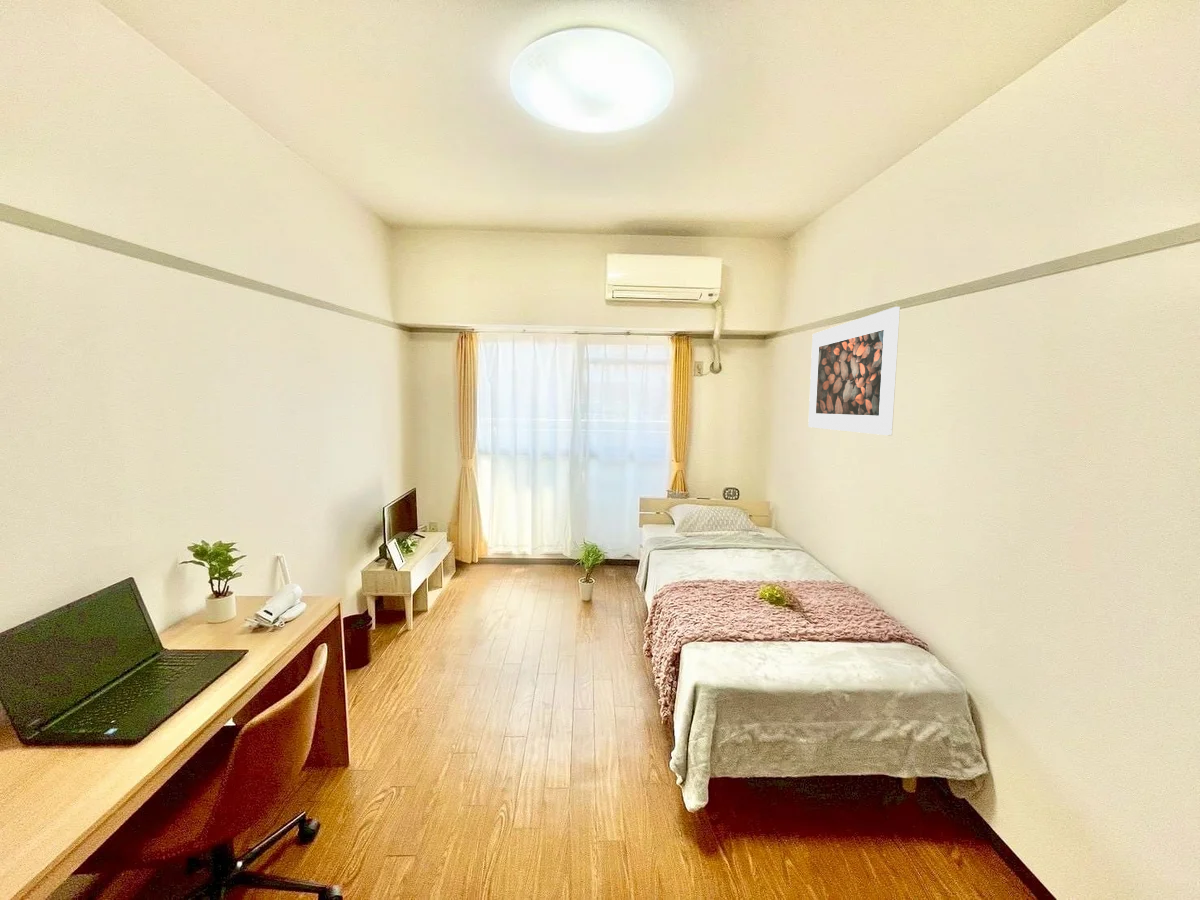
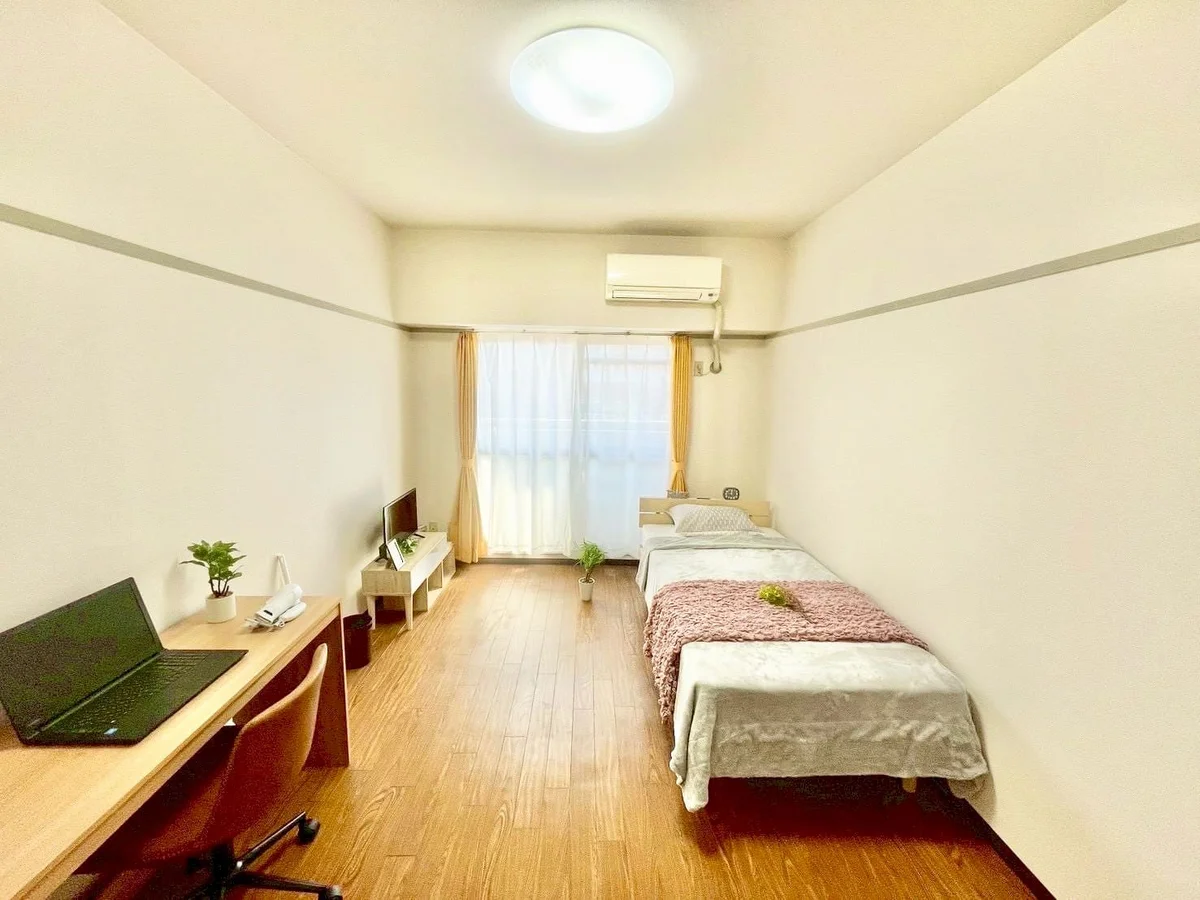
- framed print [807,306,901,436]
